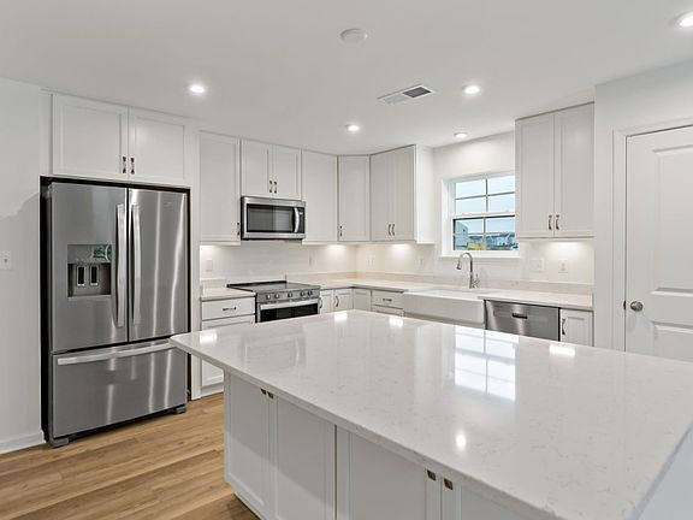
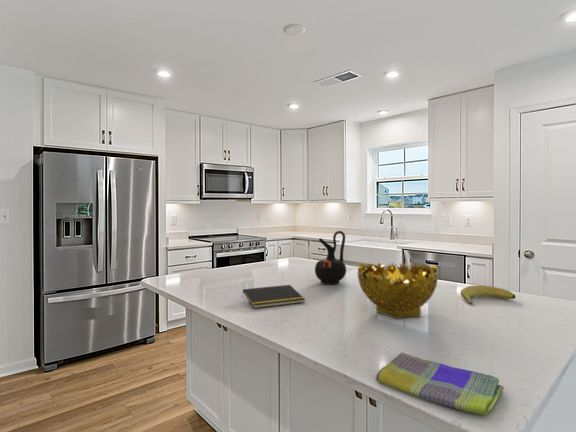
+ decorative bowl [356,261,439,320]
+ dish towel [375,352,505,416]
+ ceramic jug [314,230,347,285]
+ banana [460,285,517,305]
+ notepad [241,284,306,309]
